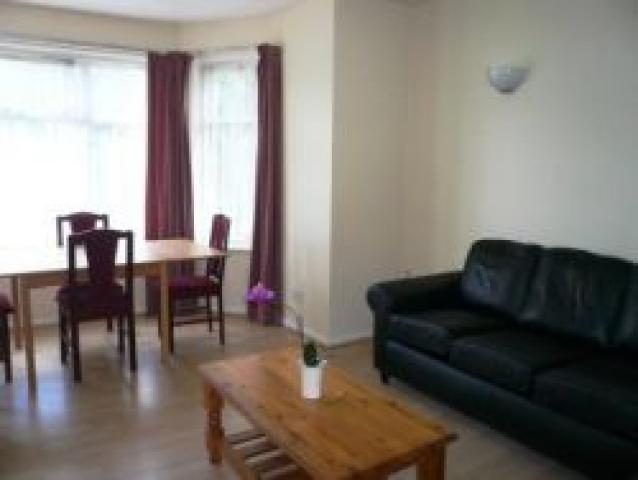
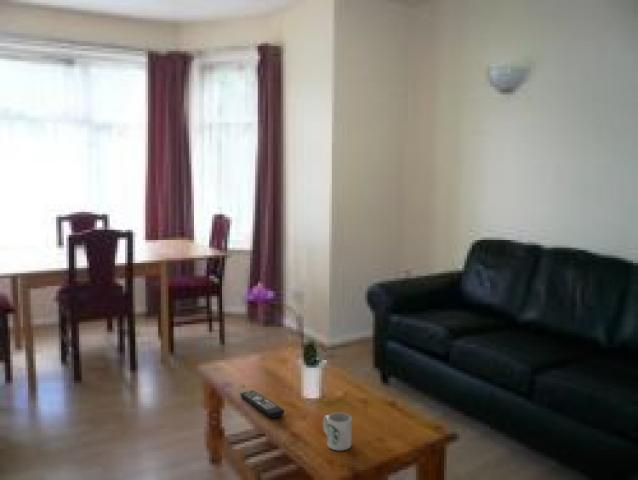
+ remote control [239,389,285,419]
+ mug [322,412,353,451]
